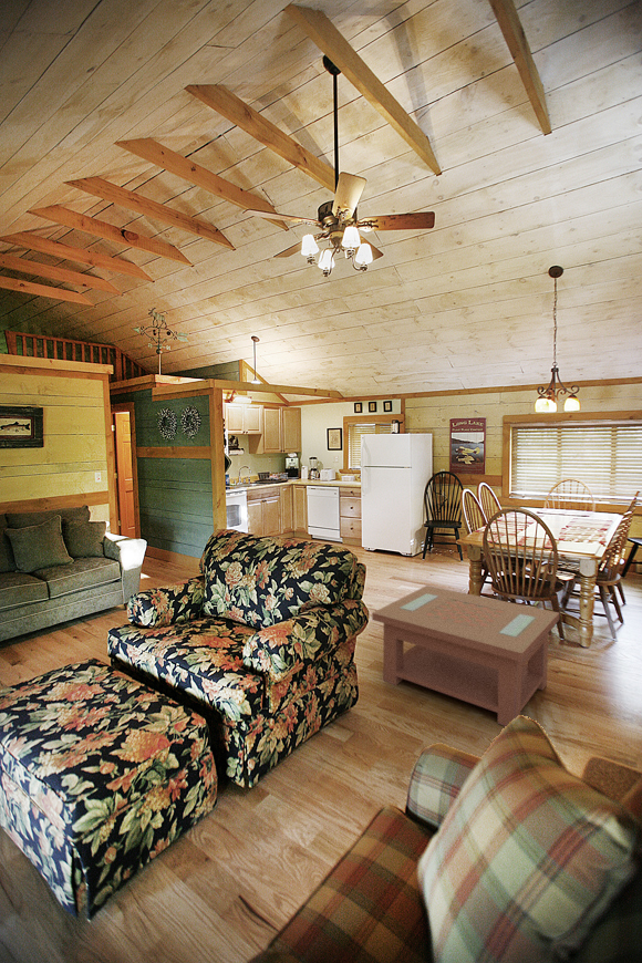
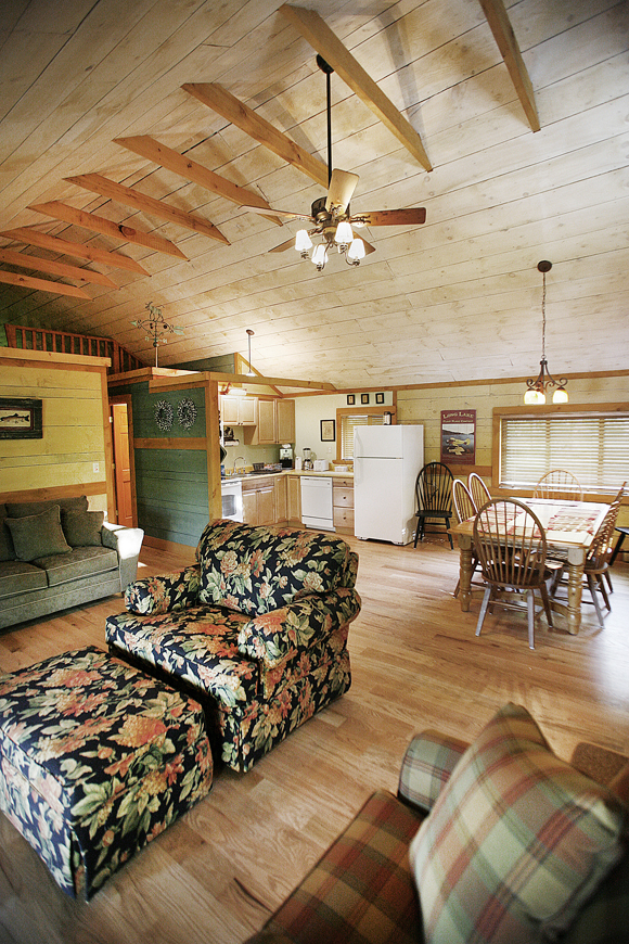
- coffee table [371,584,560,727]
